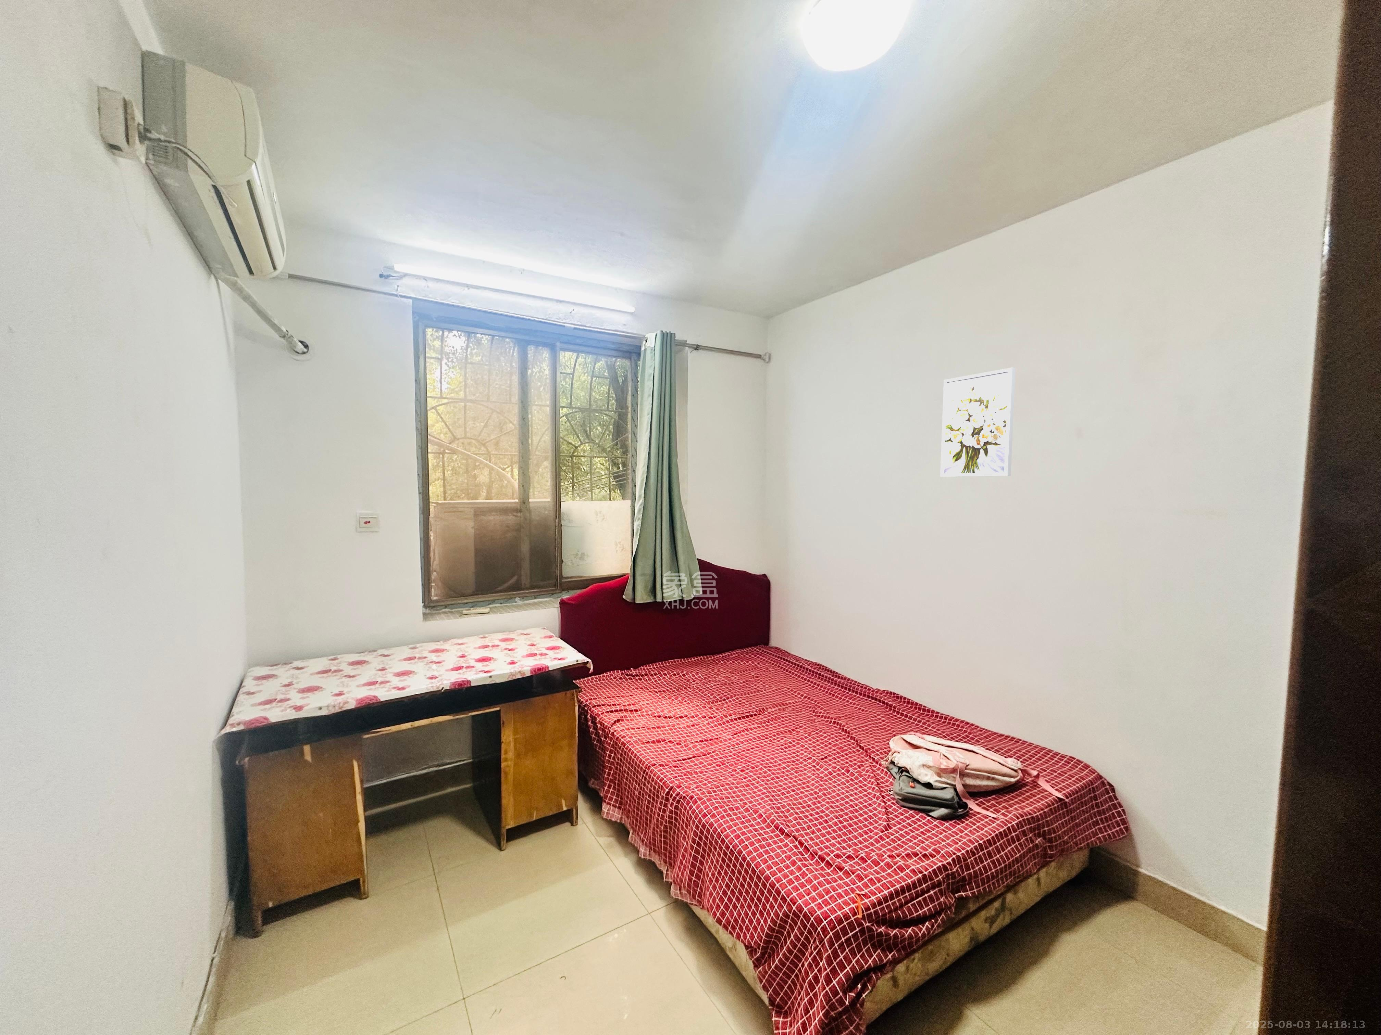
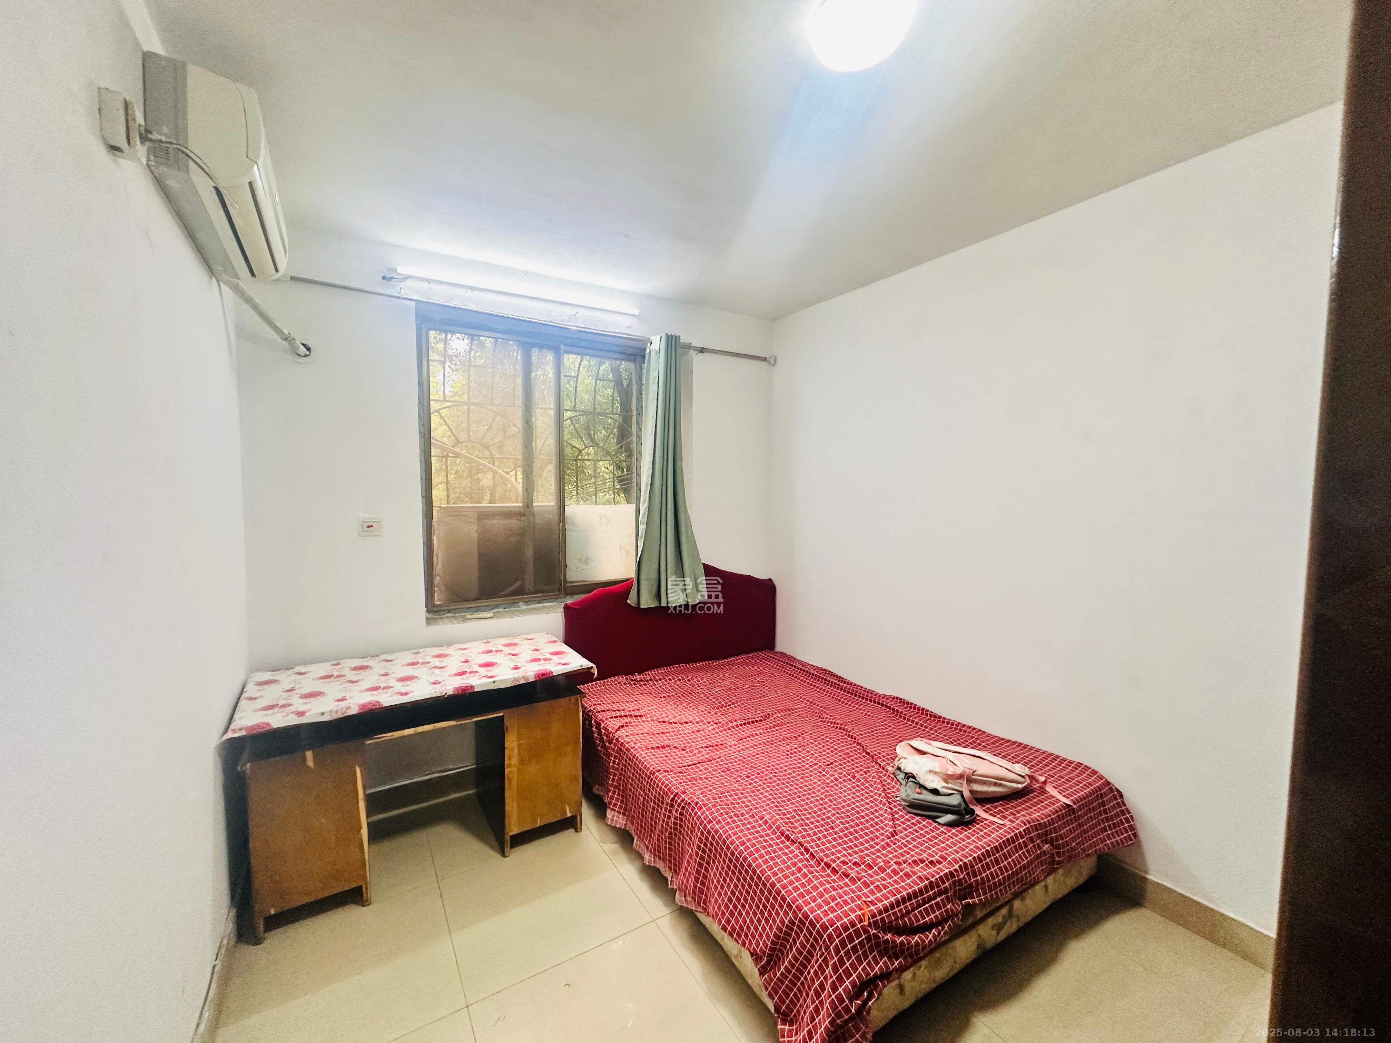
- wall art [940,367,1016,477]
